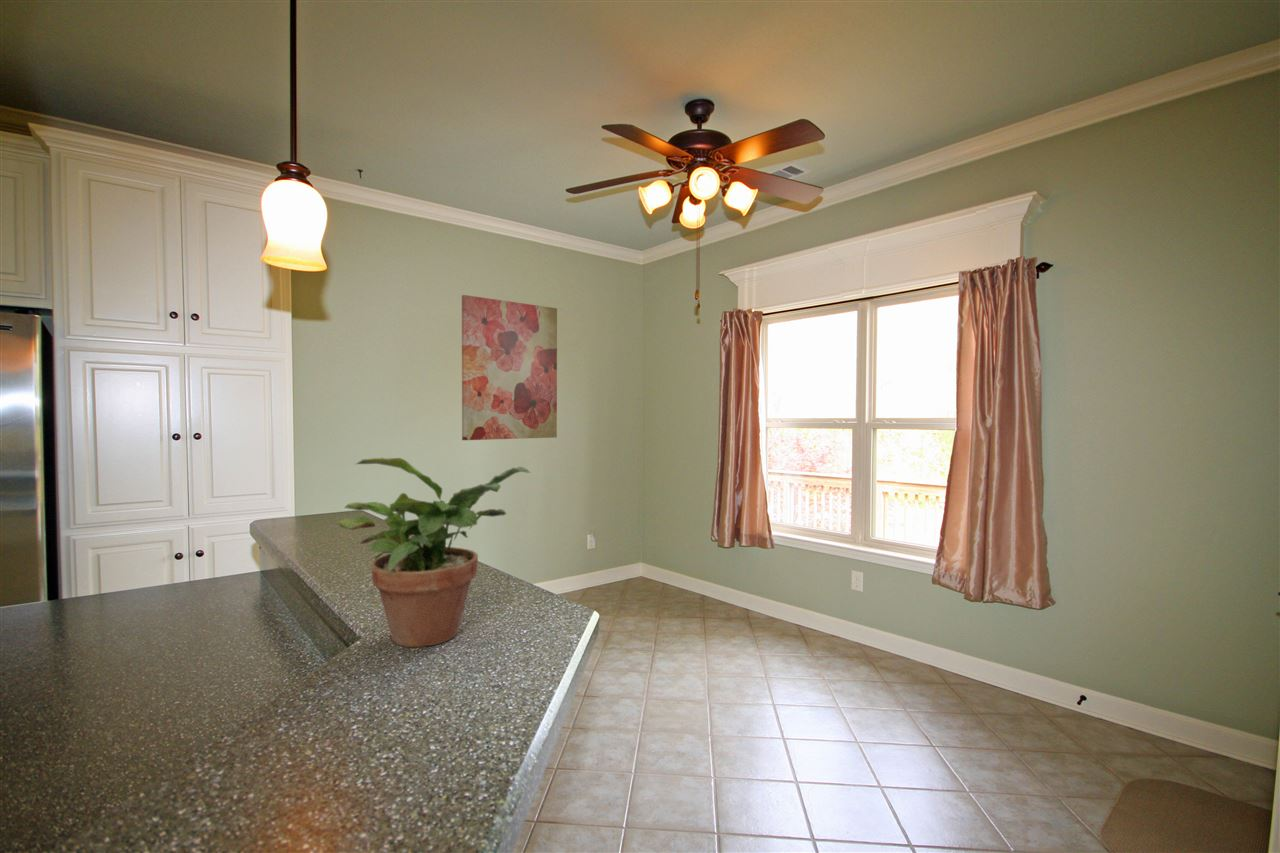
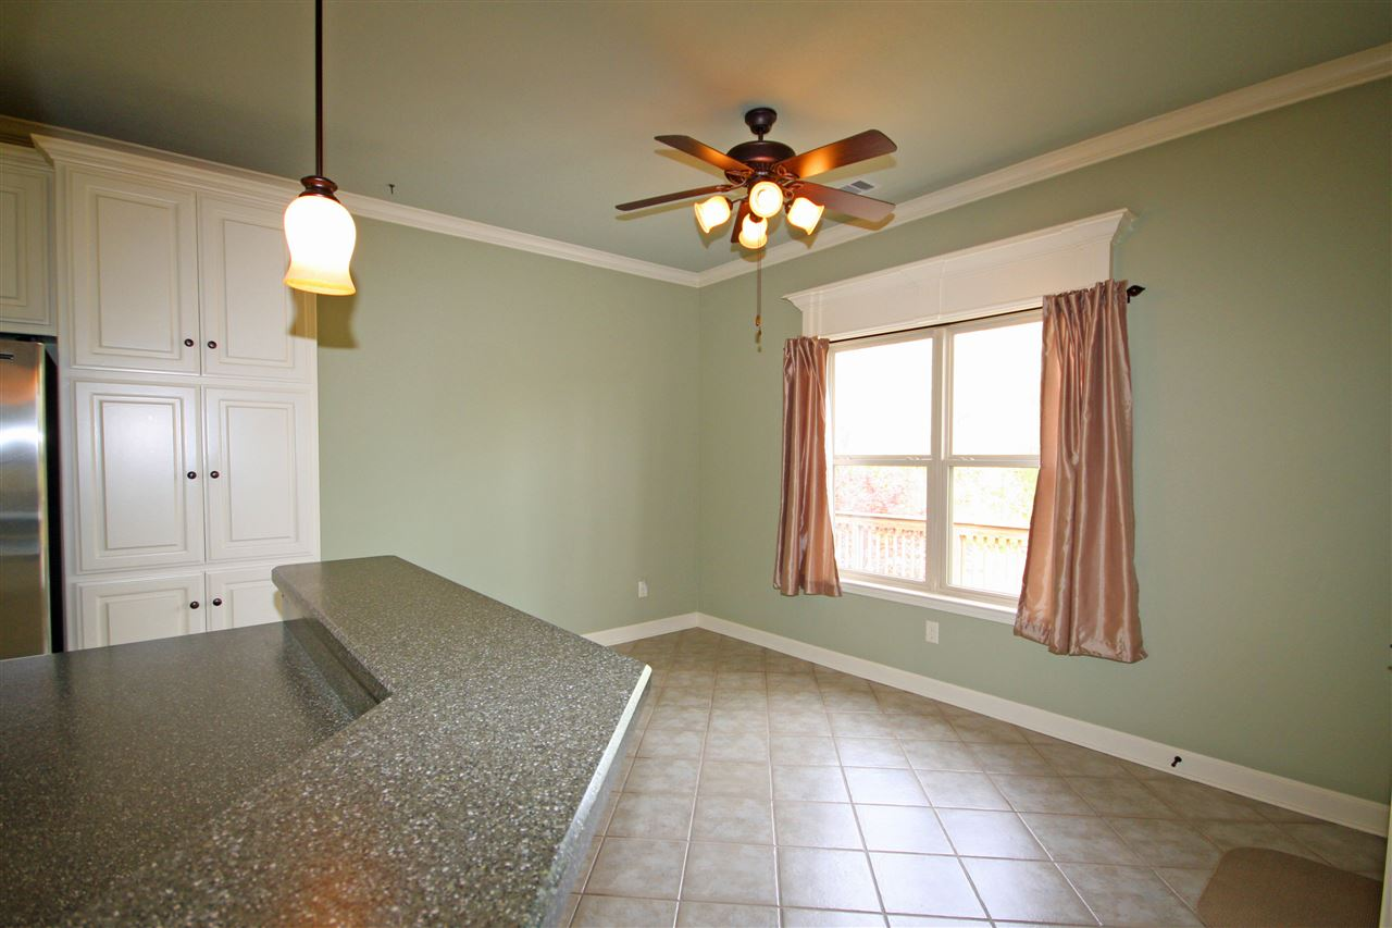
- wall art [461,294,558,441]
- potted plant [338,457,532,648]
